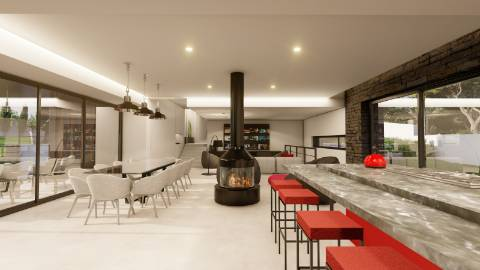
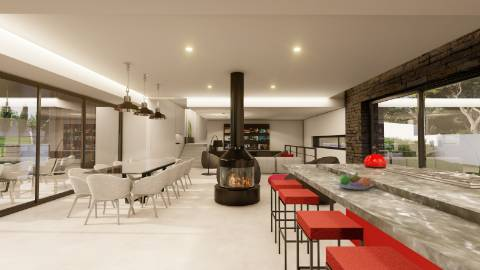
+ fruit bowl [336,172,373,191]
